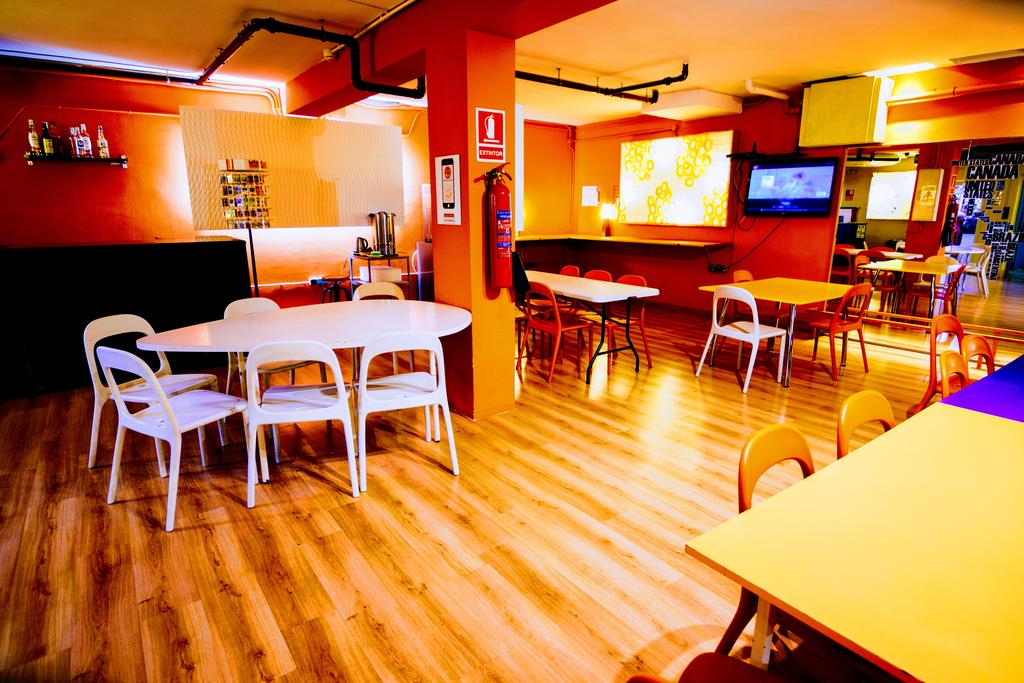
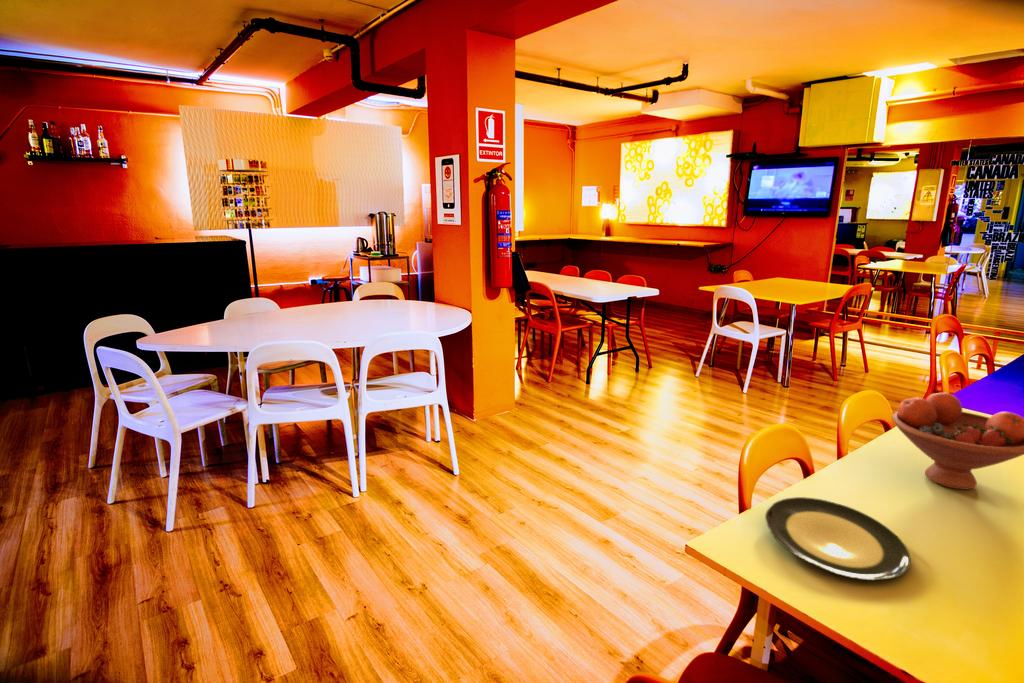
+ plate [764,496,912,582]
+ fruit bowl [891,392,1024,490]
